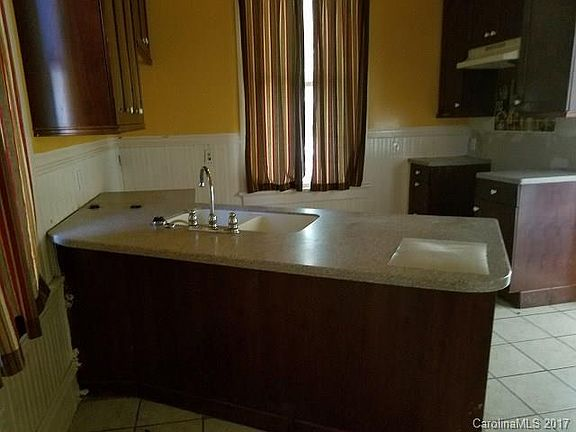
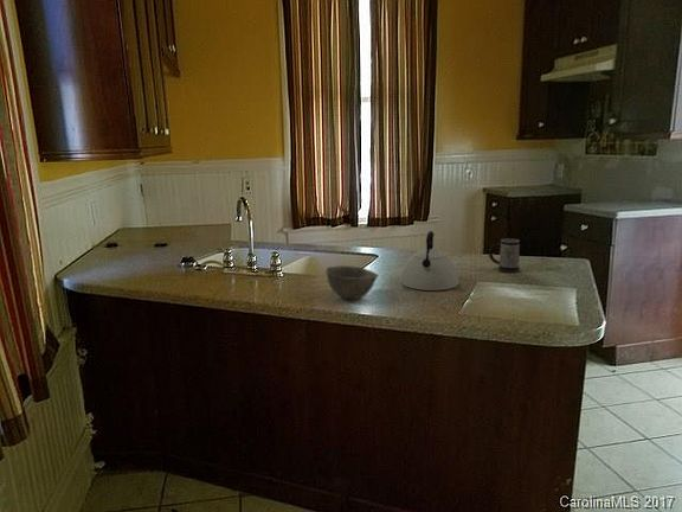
+ bowl [324,264,380,300]
+ mug [488,237,521,274]
+ kettle [399,230,459,292]
